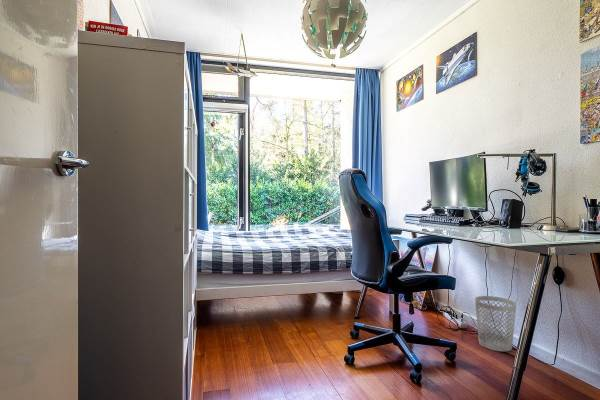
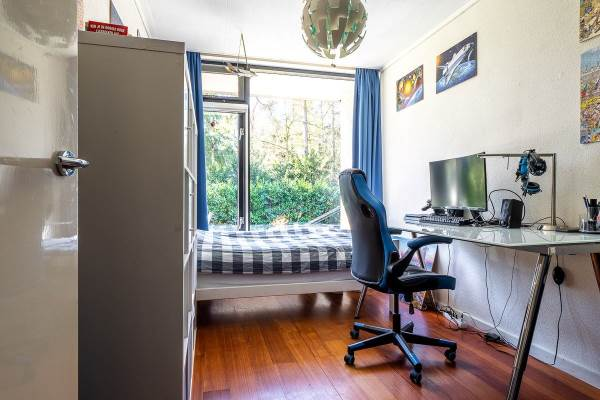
- wastebasket [474,295,517,352]
